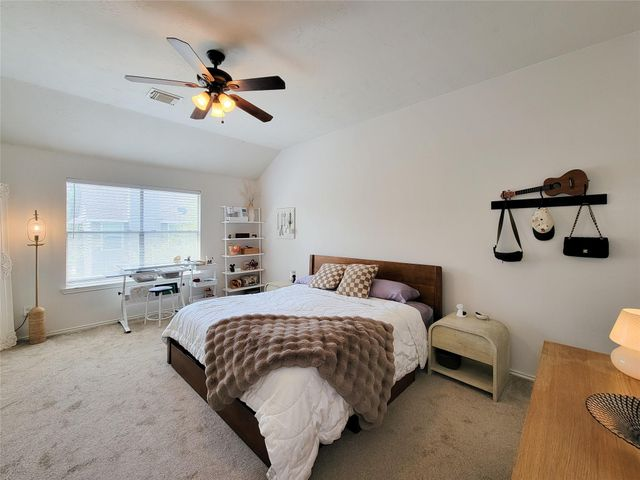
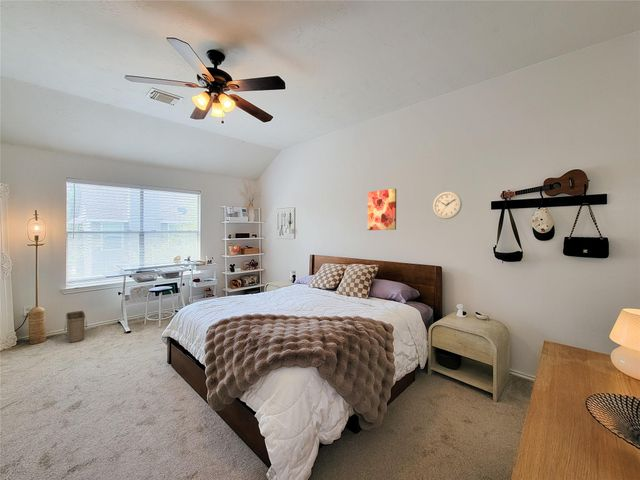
+ wall clock [432,191,463,220]
+ wall art [366,188,397,231]
+ basket [63,310,88,343]
